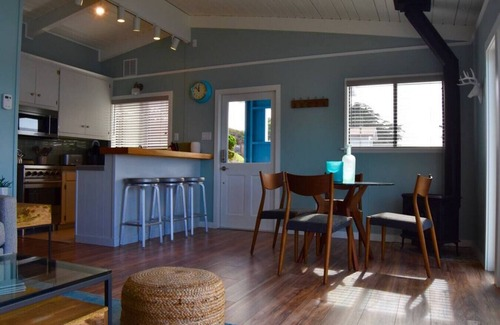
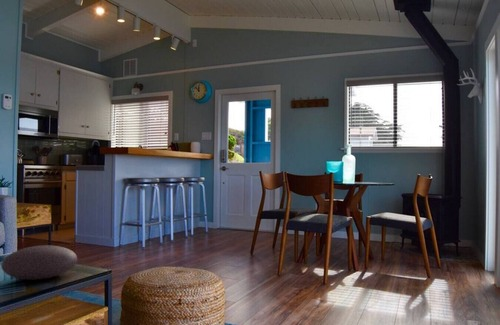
+ decorative bowl [0,244,78,281]
